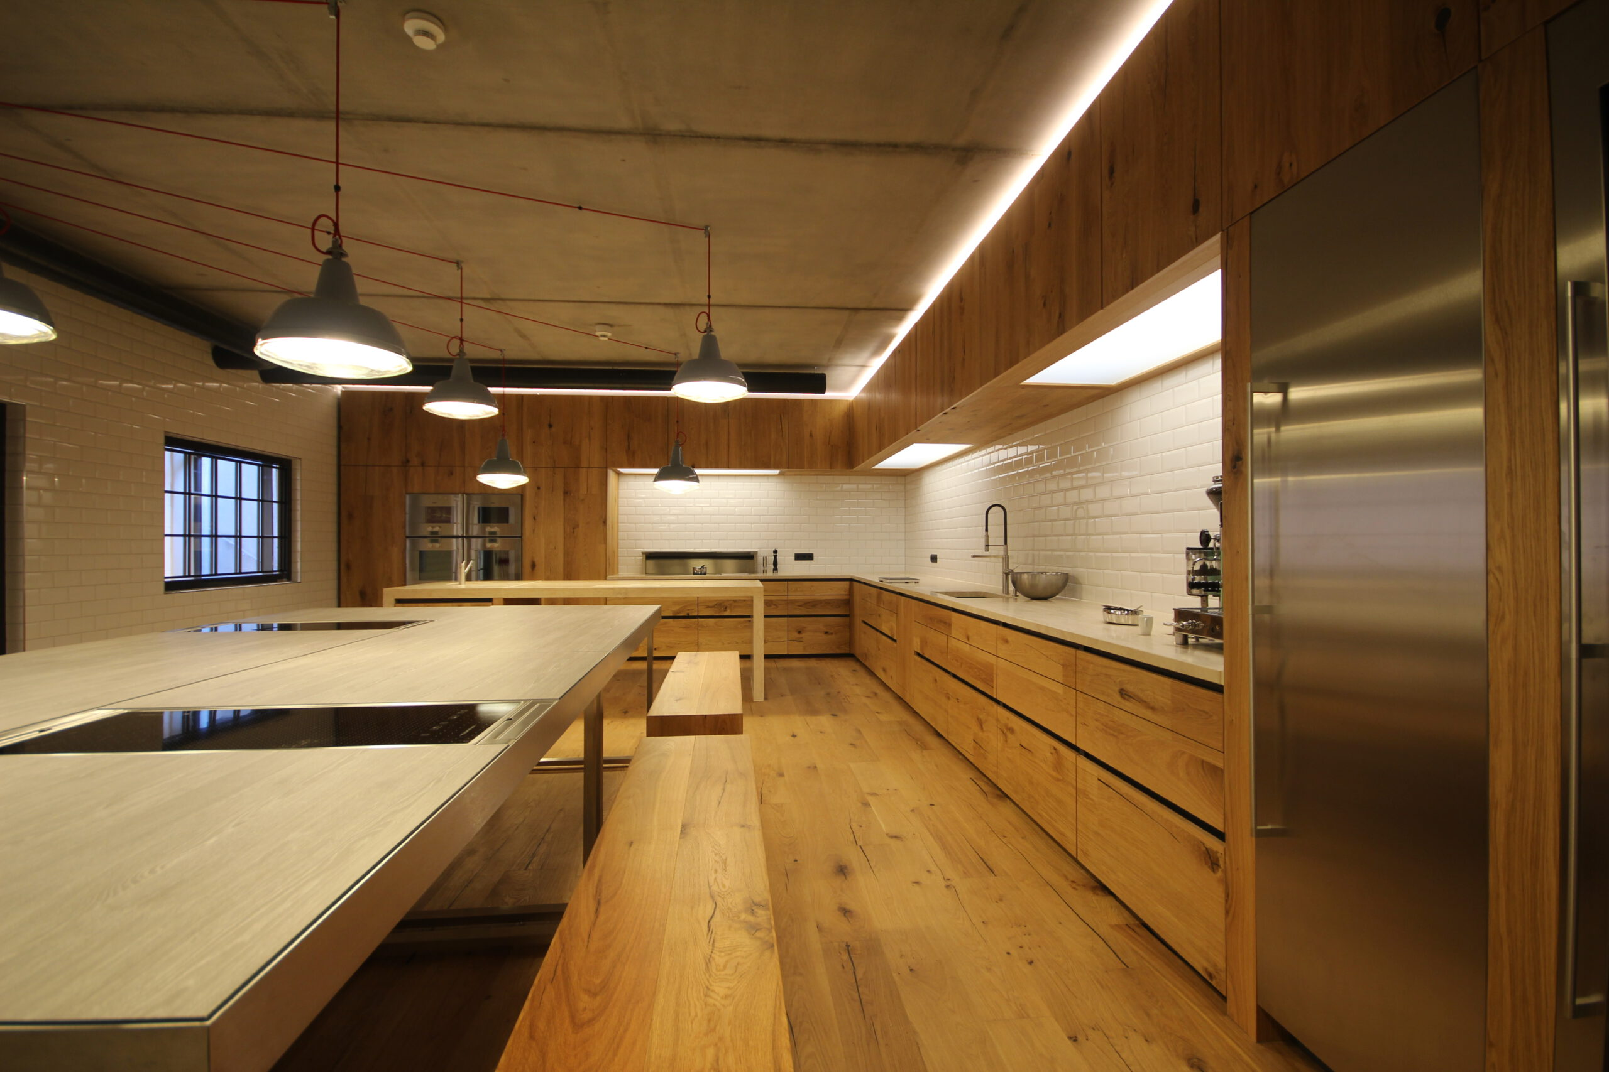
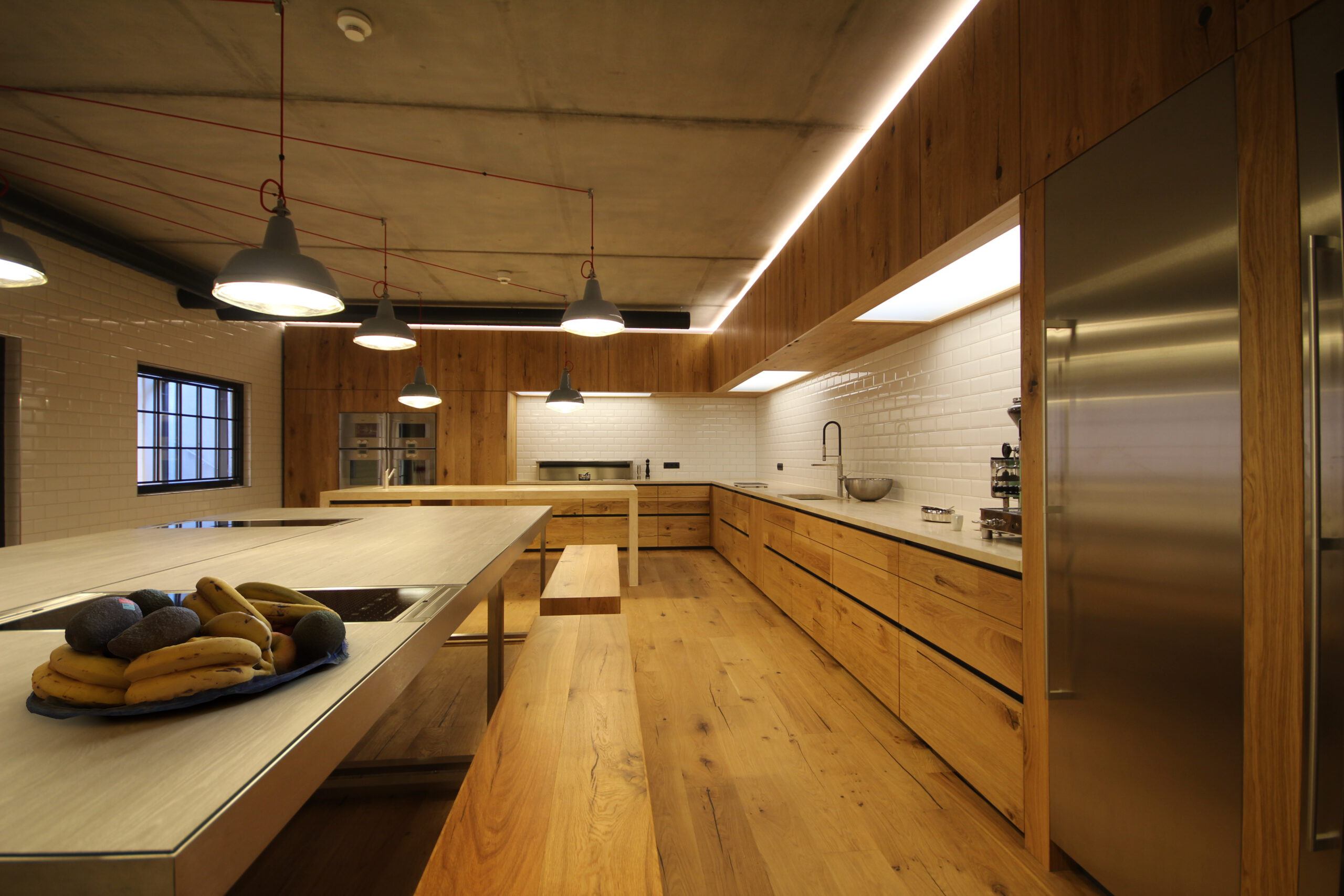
+ fruit bowl [25,575,351,720]
